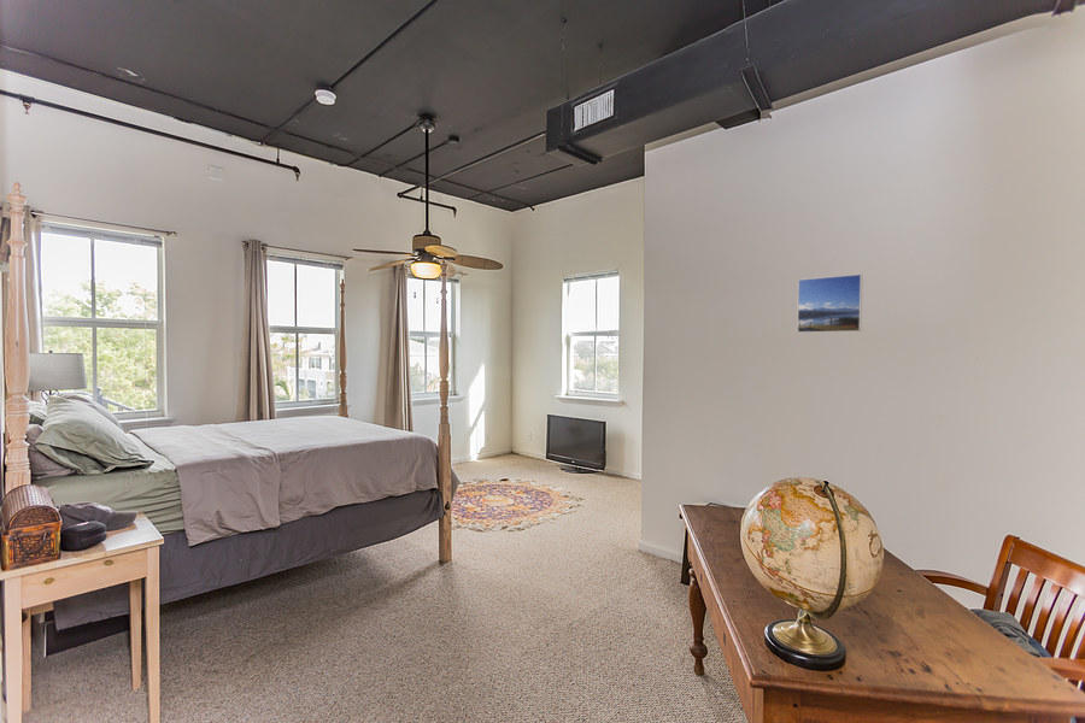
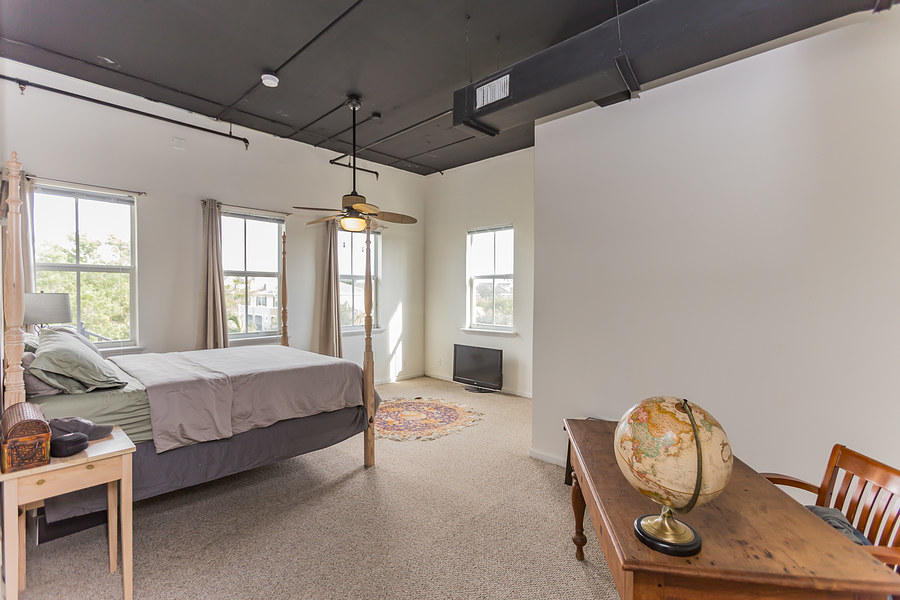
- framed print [796,272,863,334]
